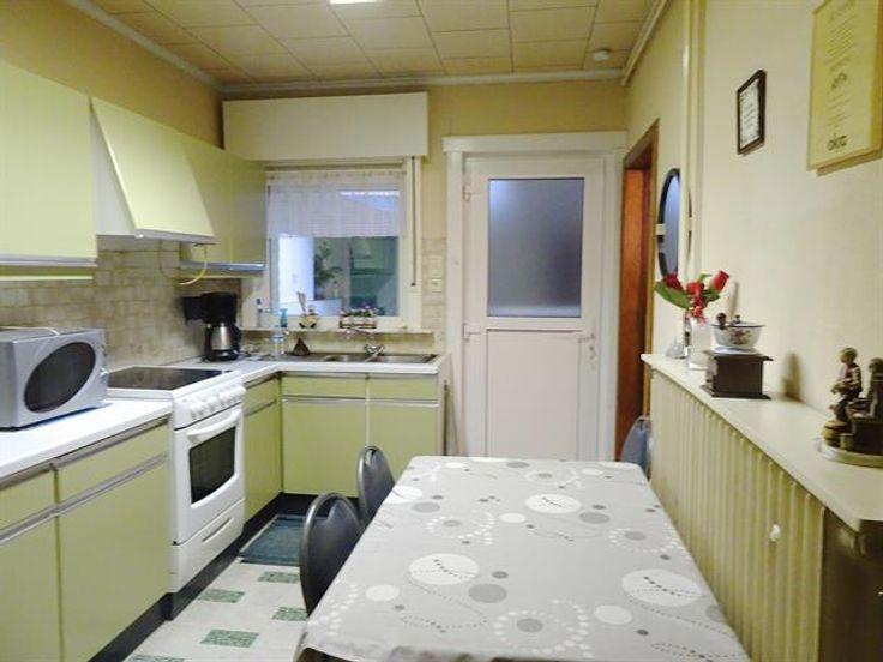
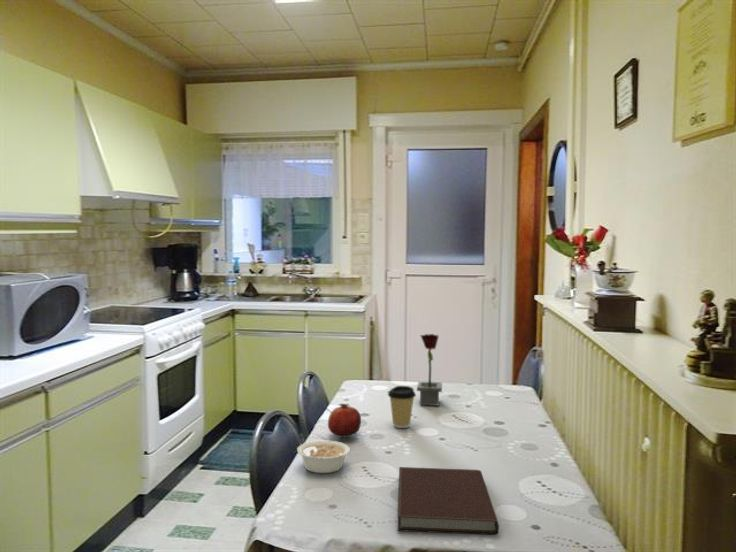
+ notebook [397,466,500,536]
+ coffee cup [387,385,417,429]
+ potted flower [416,333,443,407]
+ legume [296,440,351,474]
+ fruit [327,403,362,438]
